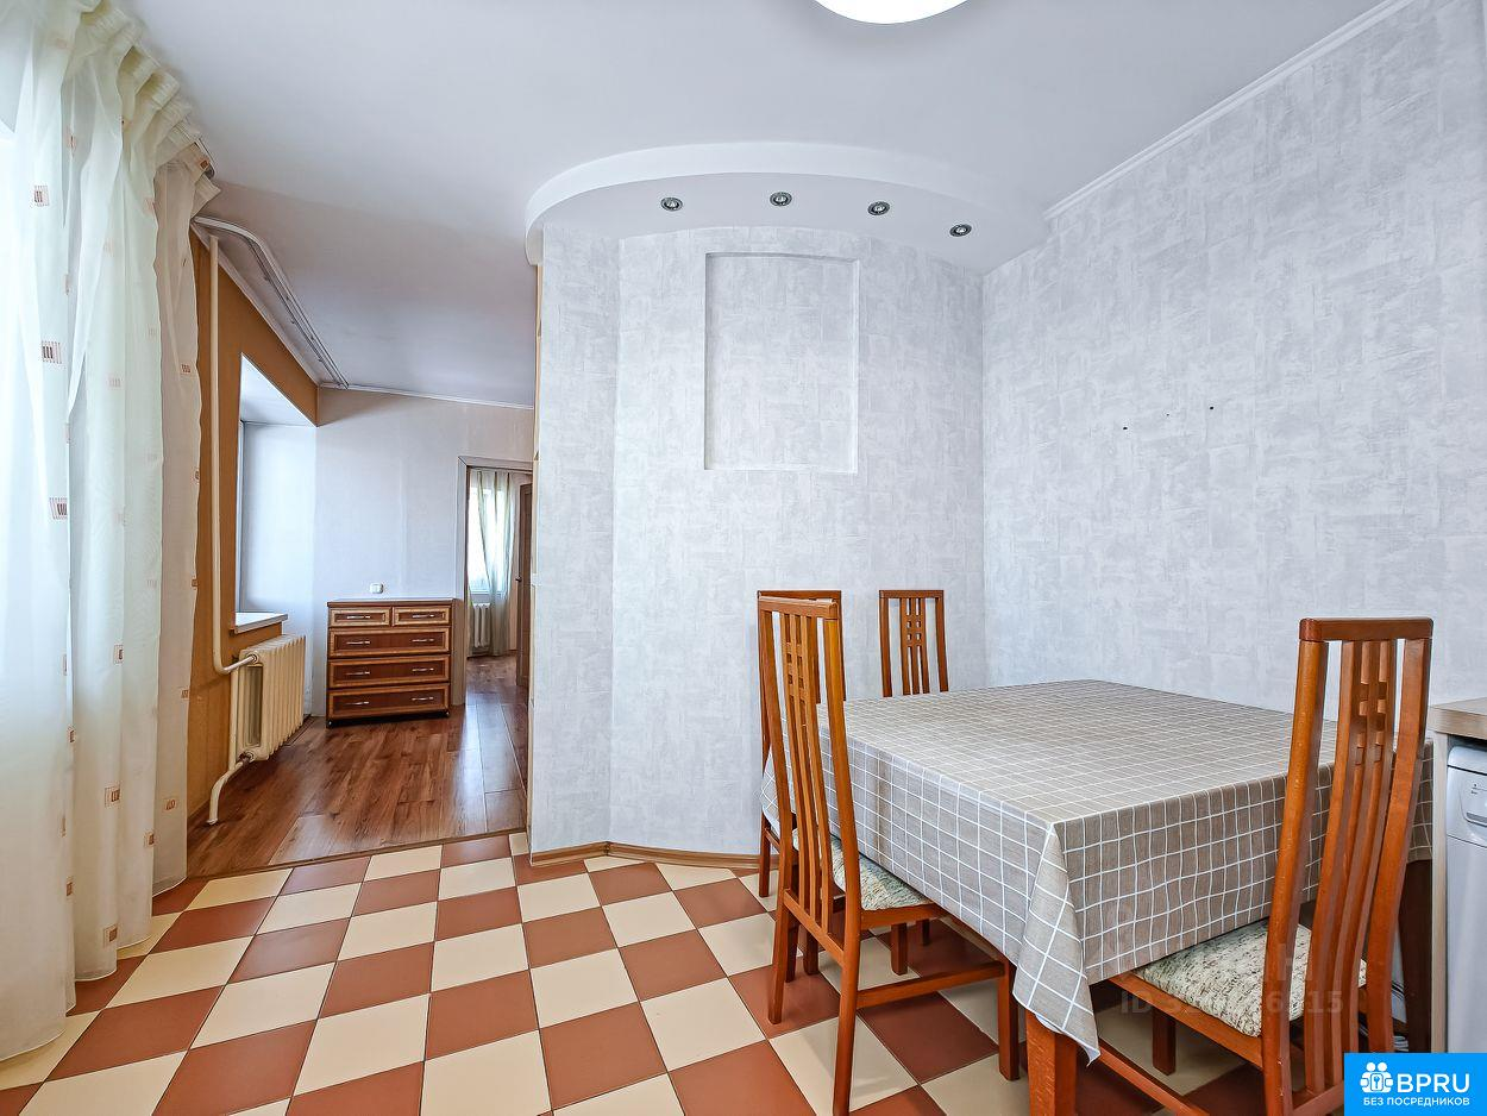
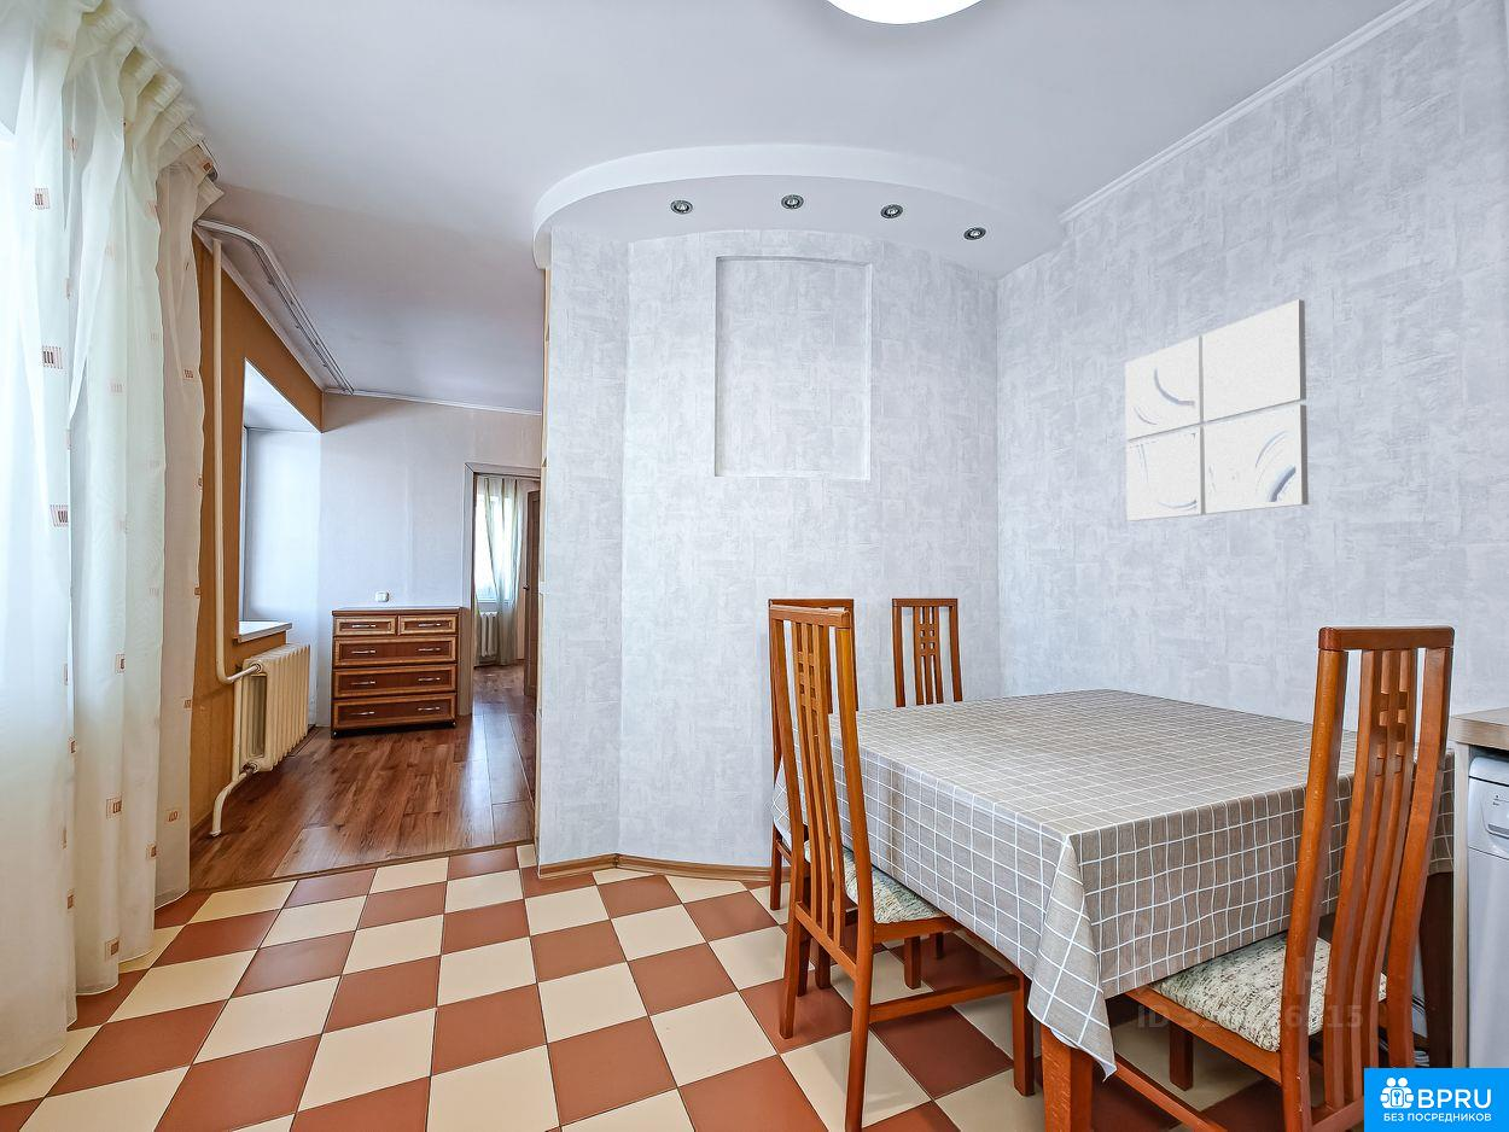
+ wall art [1124,298,1310,523]
